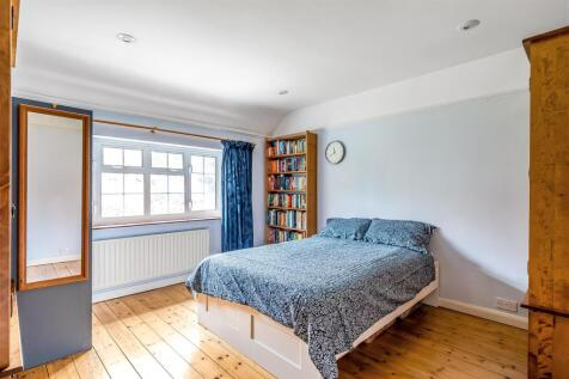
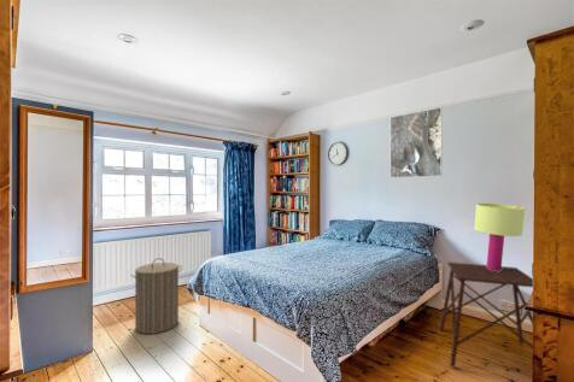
+ laundry hamper [129,257,183,335]
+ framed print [390,106,444,180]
+ table lamp [473,202,526,271]
+ side table [439,261,534,369]
